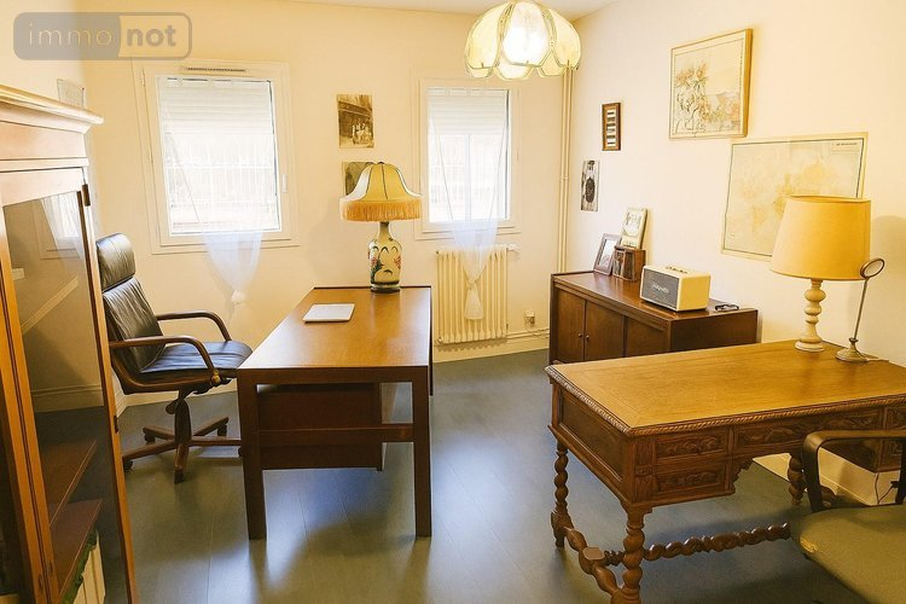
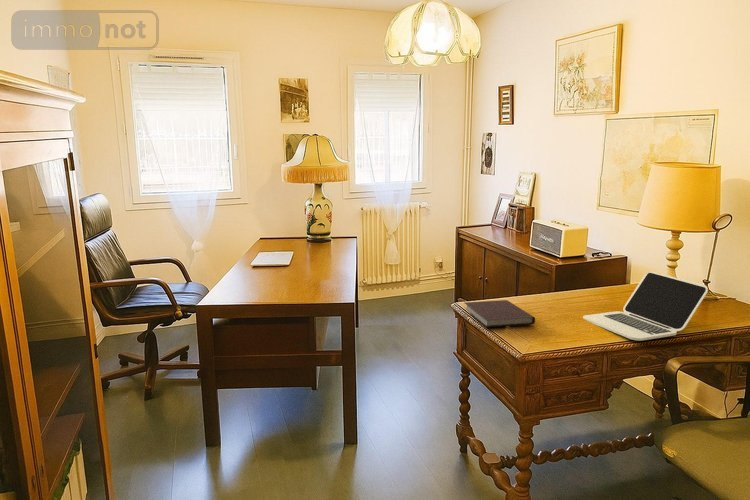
+ laptop [582,271,709,342]
+ notebook [464,299,536,328]
